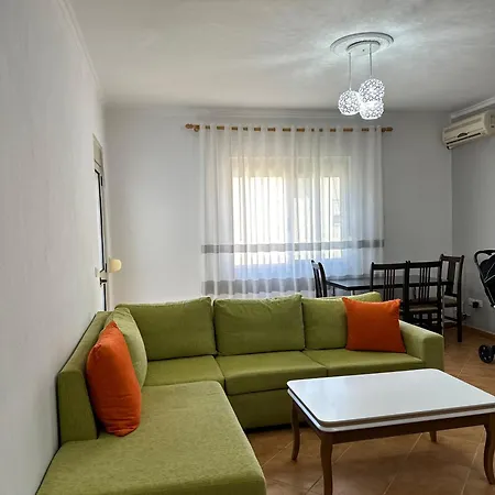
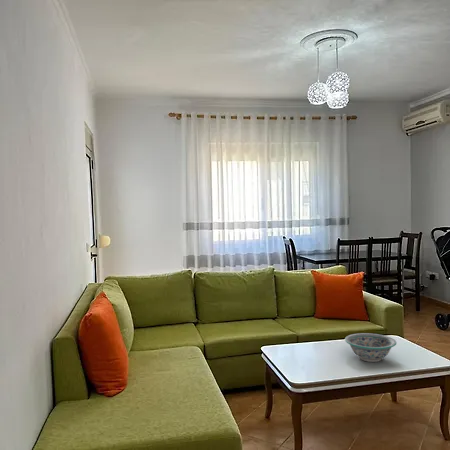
+ decorative bowl [344,332,397,363]
